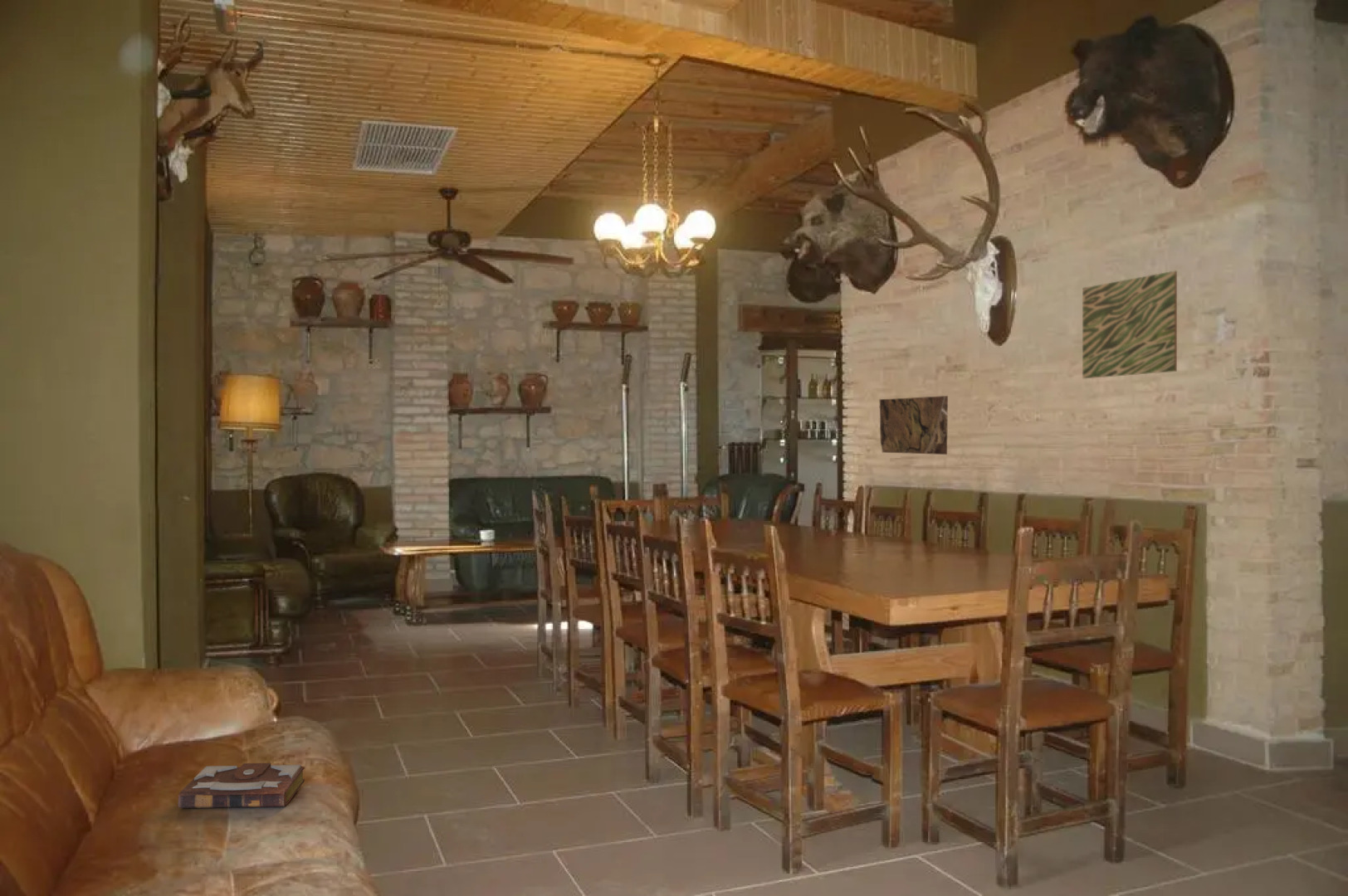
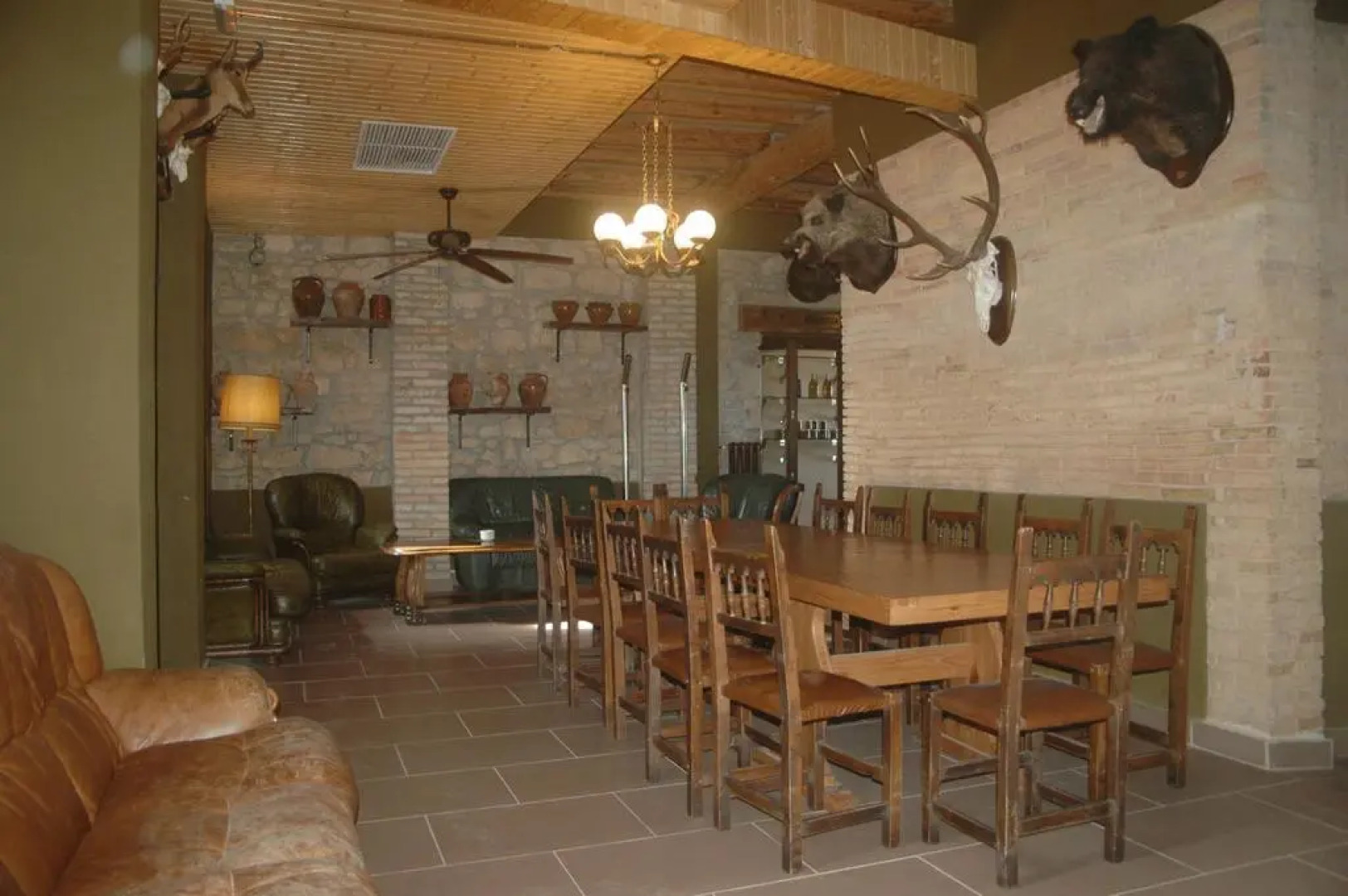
- wall art [1082,270,1178,379]
- book [178,762,305,809]
- map [878,395,949,455]
